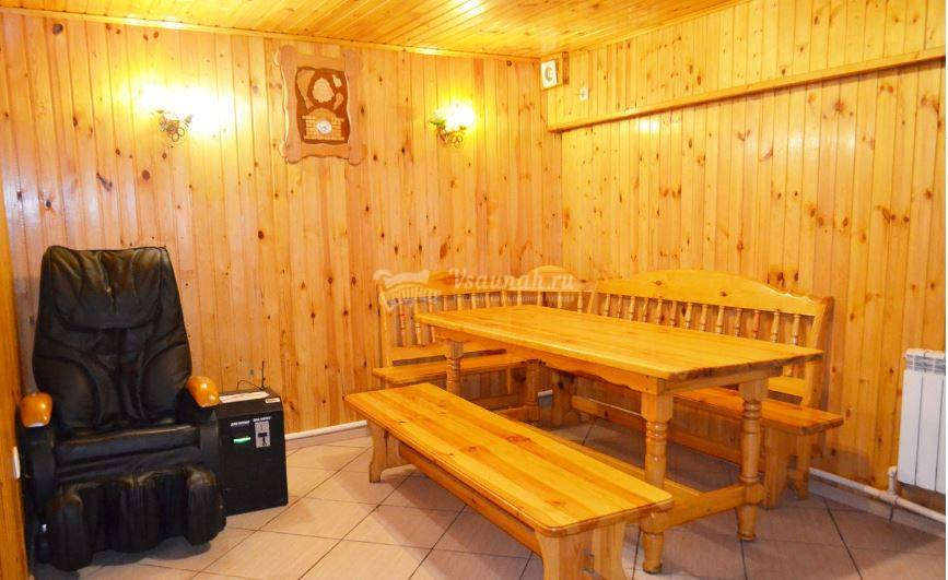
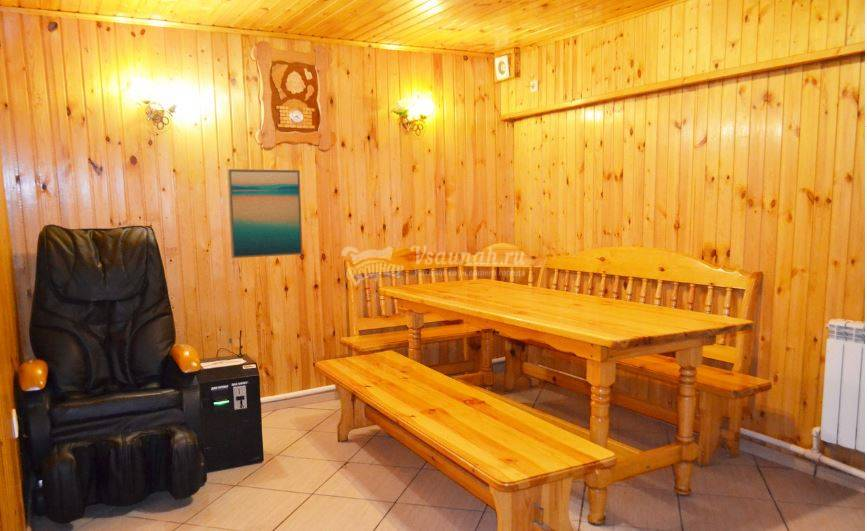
+ wall art [227,168,303,259]
